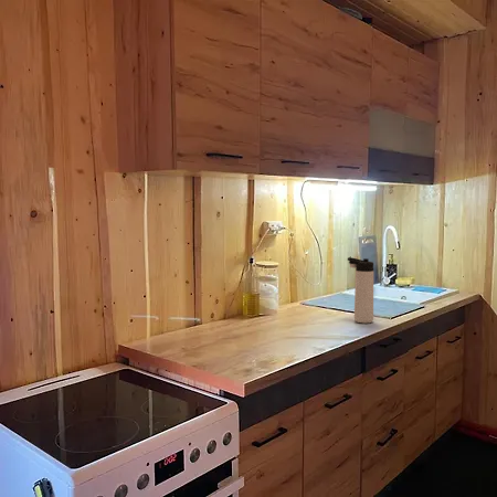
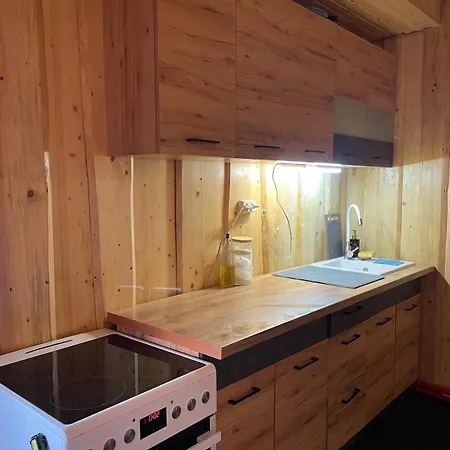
- thermos bottle [347,256,374,325]
